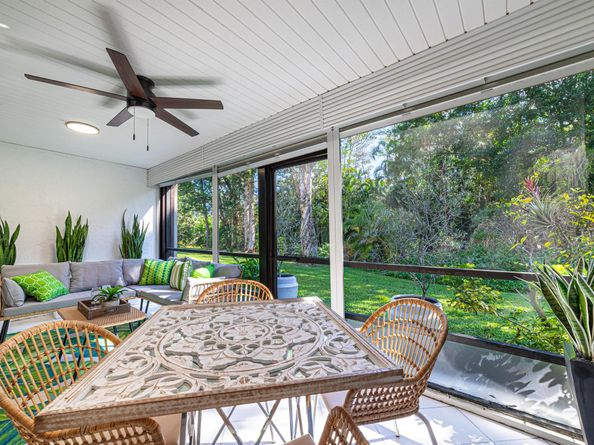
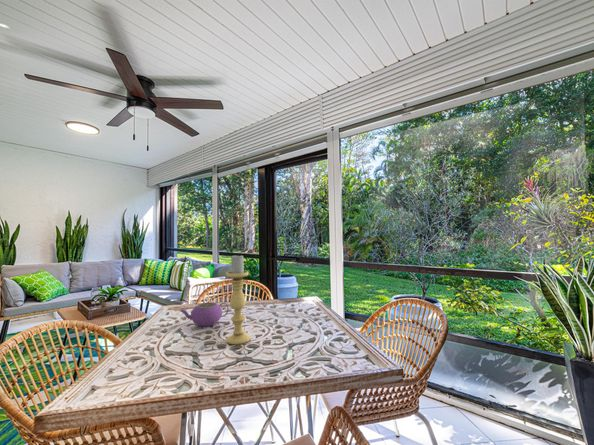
+ teapot [180,302,230,327]
+ candle holder [225,253,251,345]
